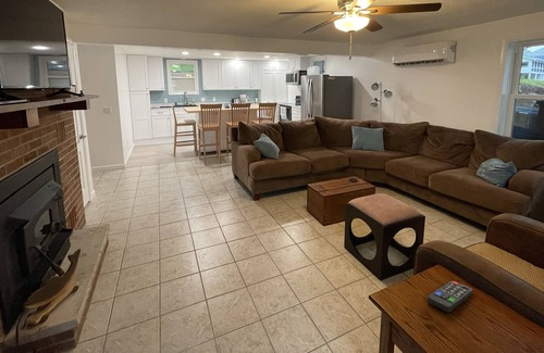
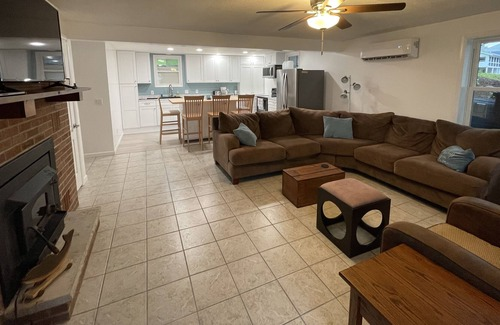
- remote control [426,280,473,313]
